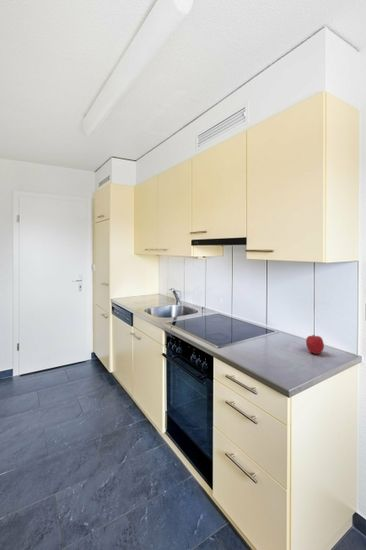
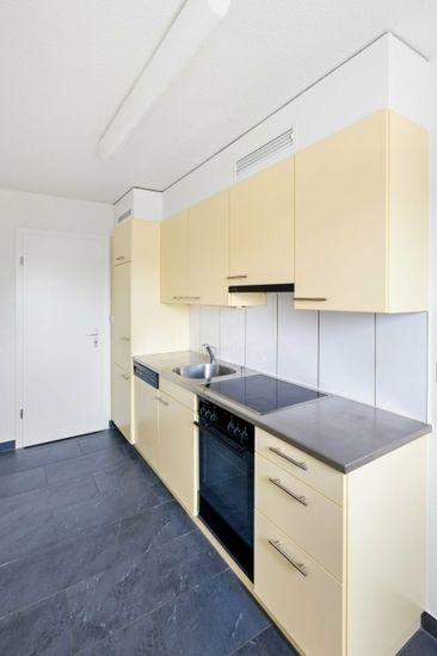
- fruit [305,334,325,355]
